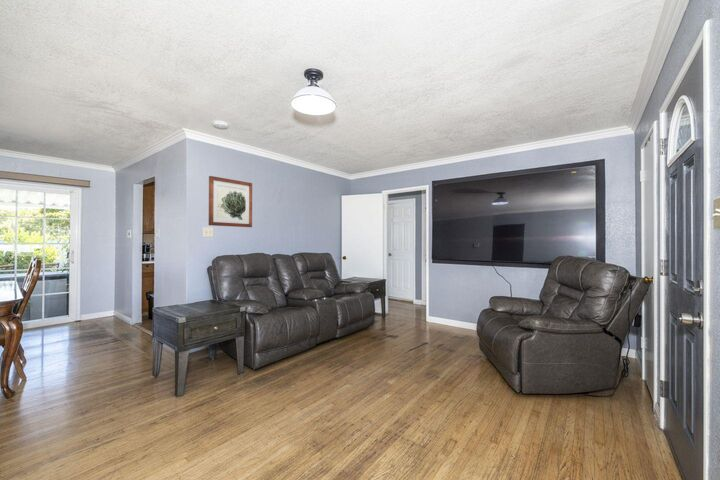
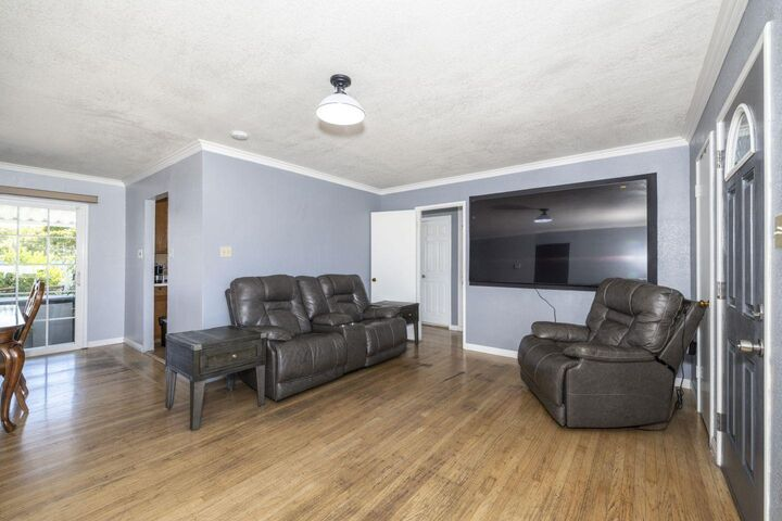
- wall art [208,175,253,228]
